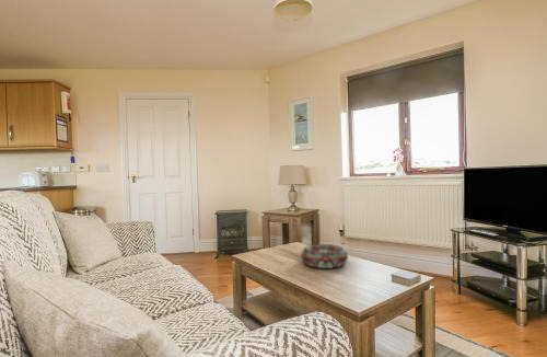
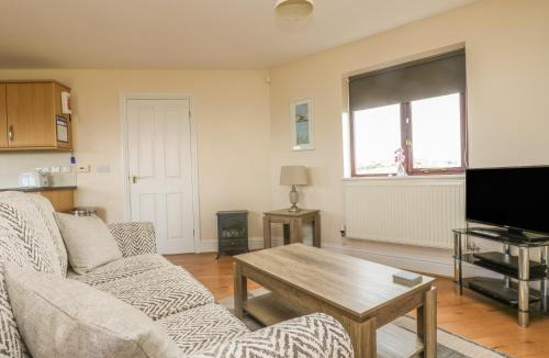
- decorative bowl [300,243,349,269]
